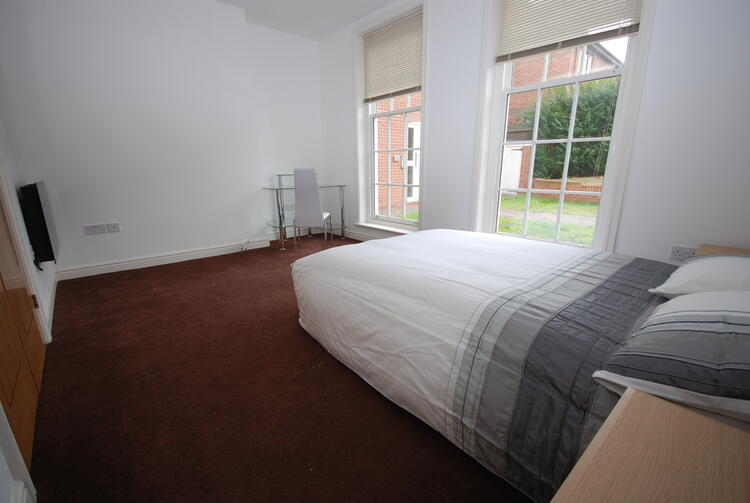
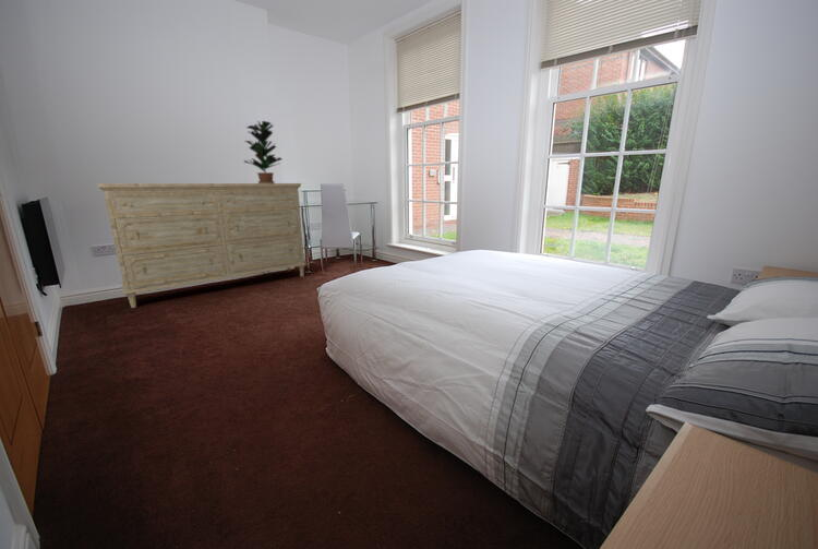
+ potted plant [242,120,284,183]
+ dresser [97,182,308,309]
